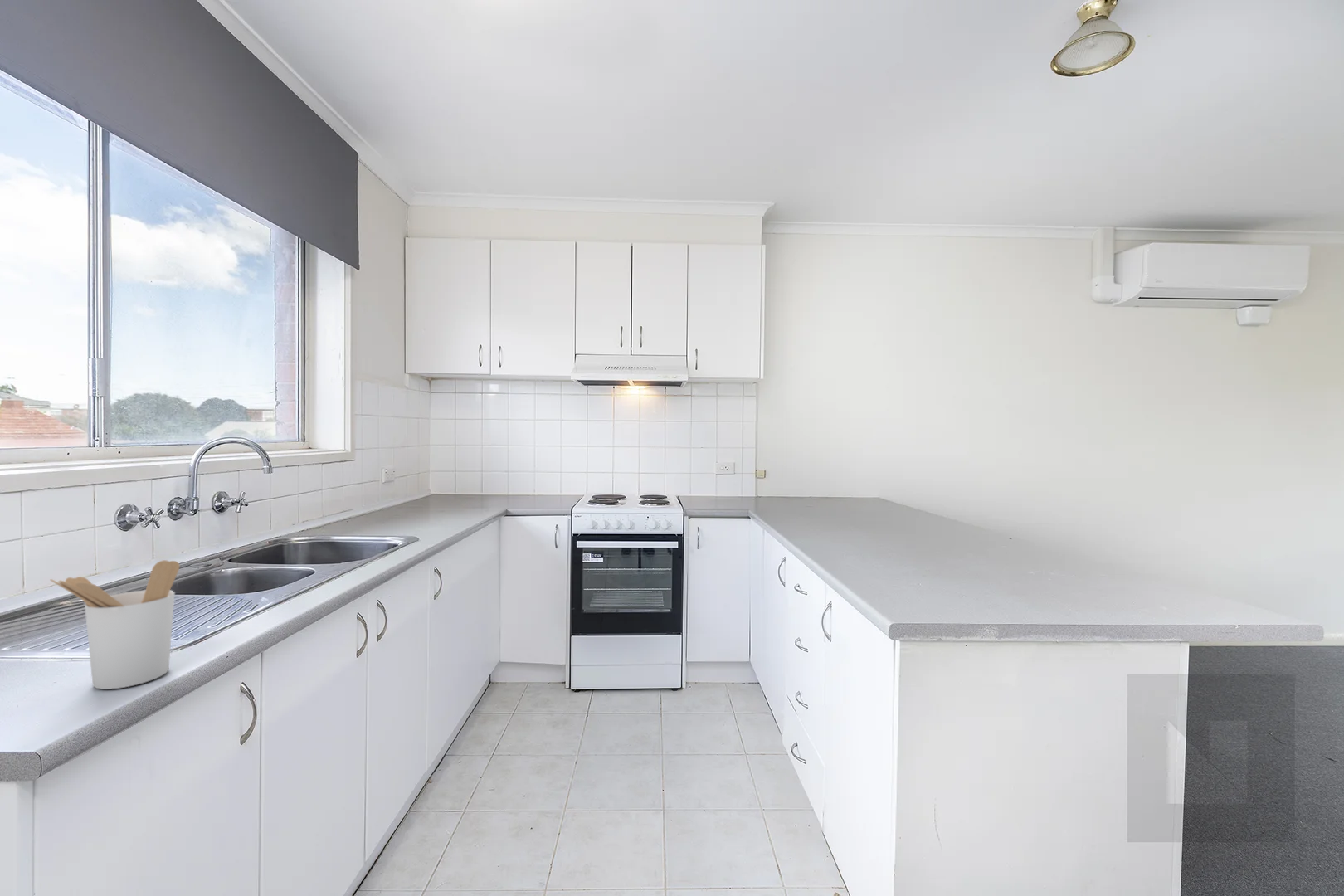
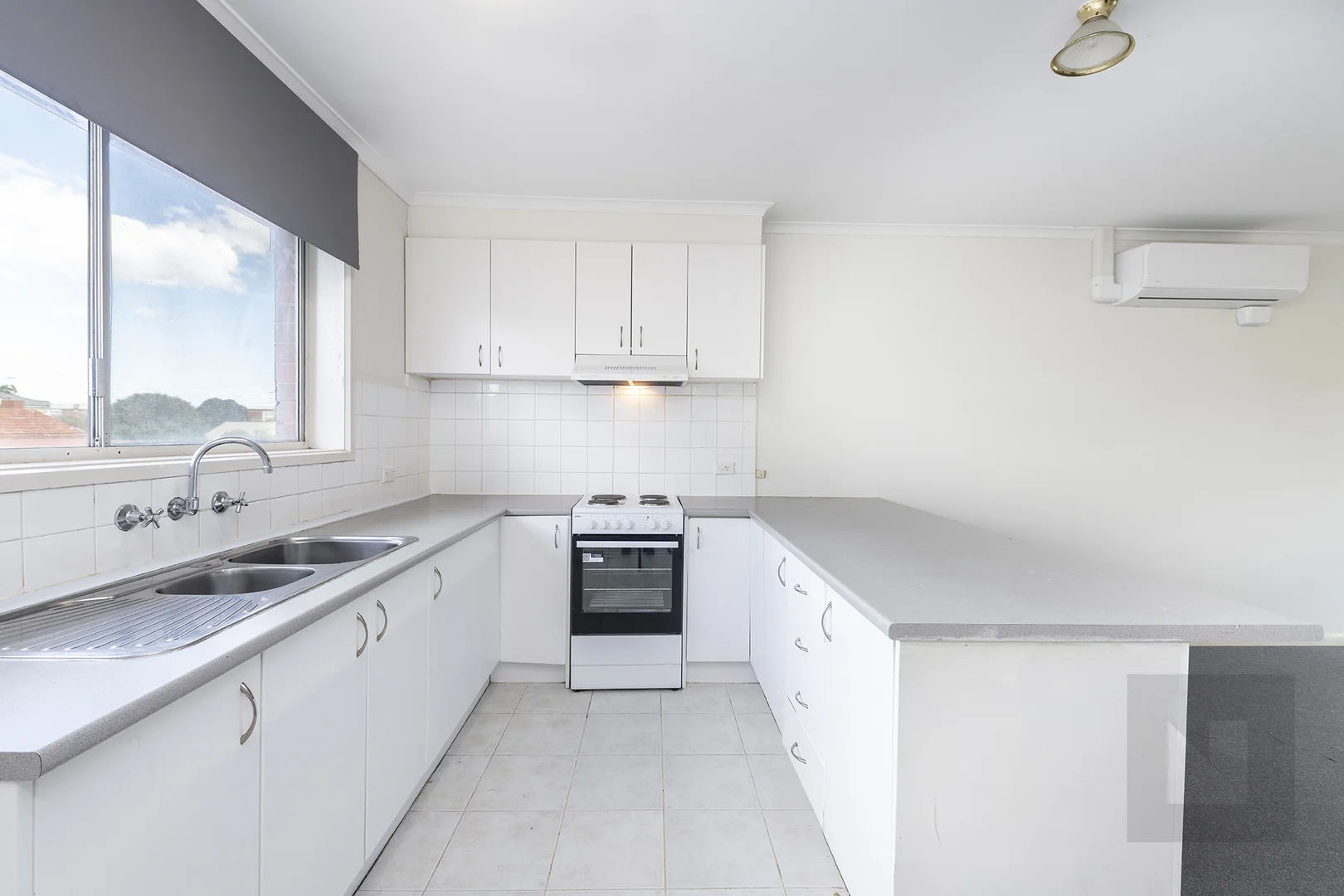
- utensil holder [50,559,181,690]
